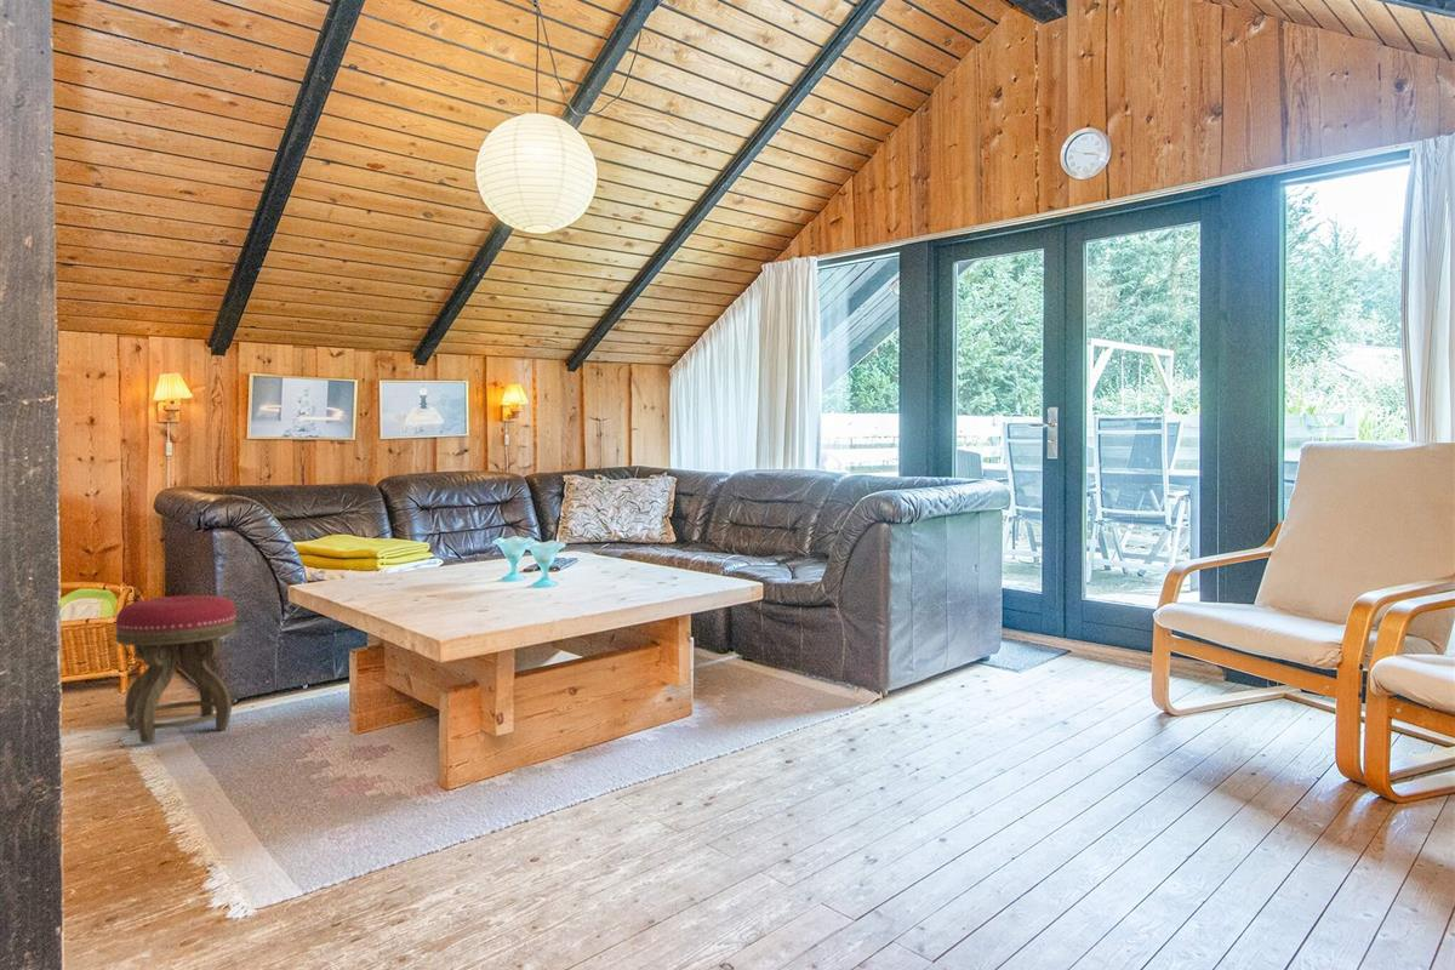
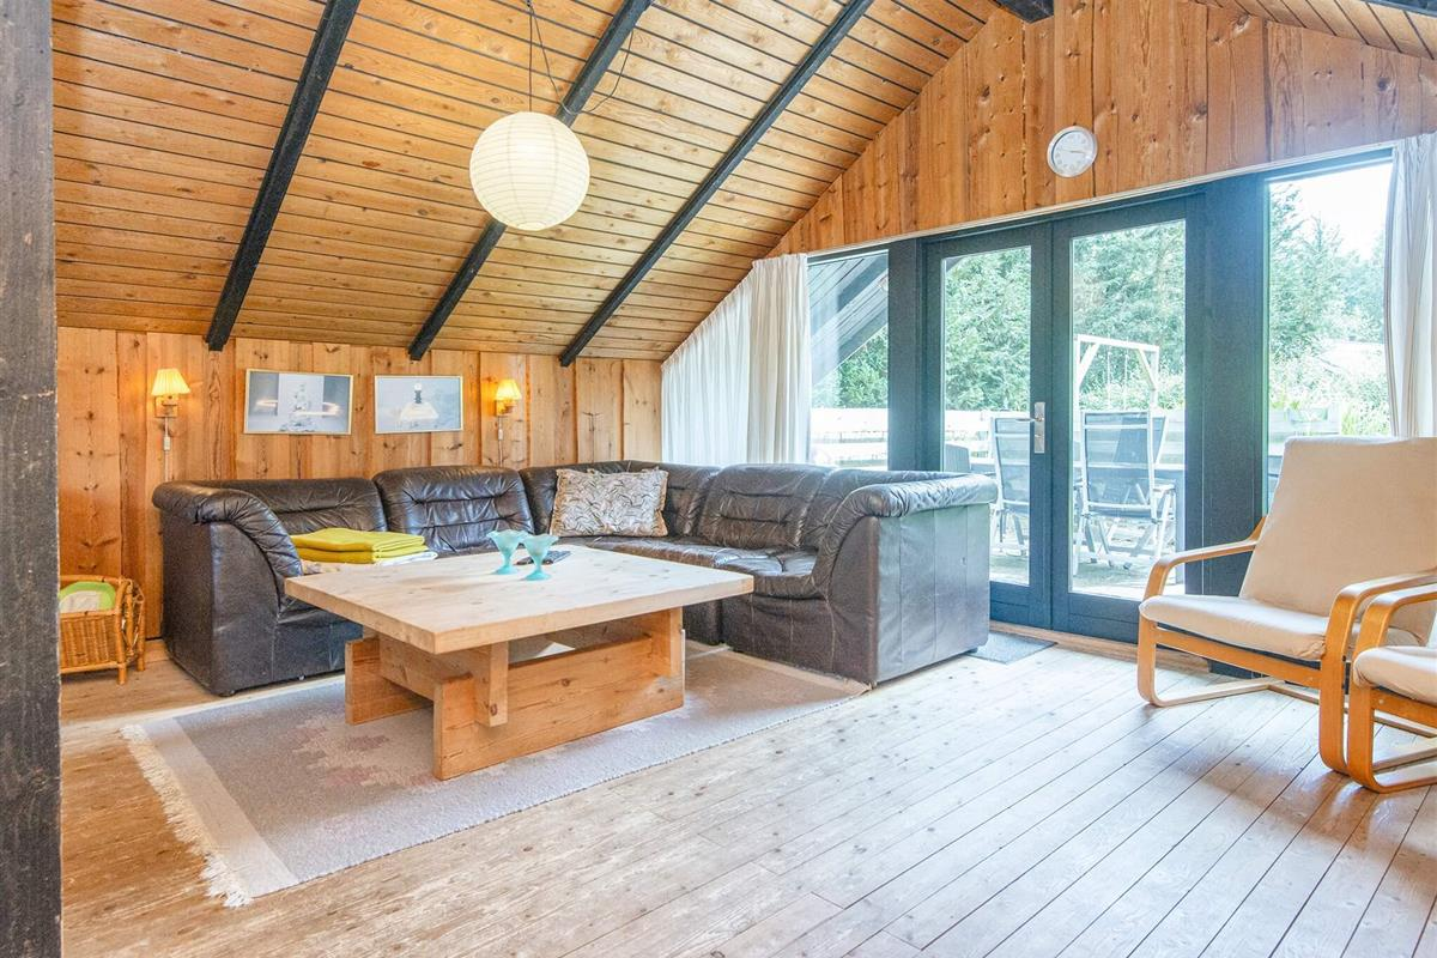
- stool [114,594,238,744]
